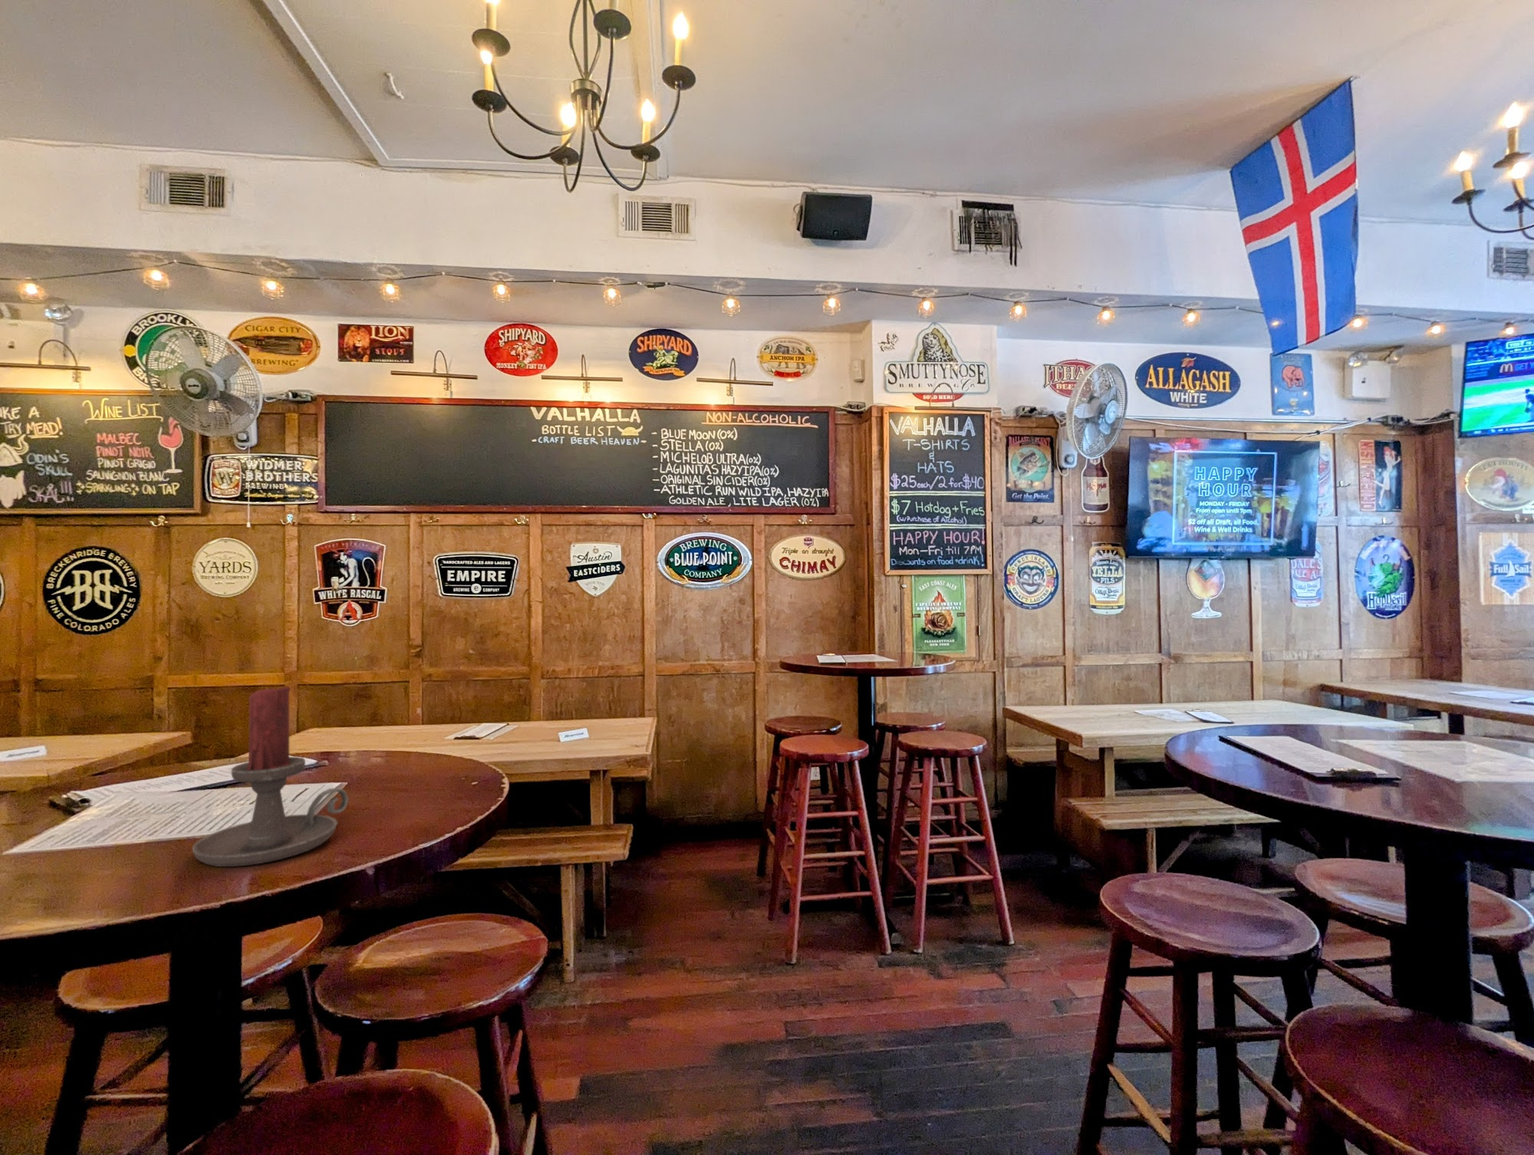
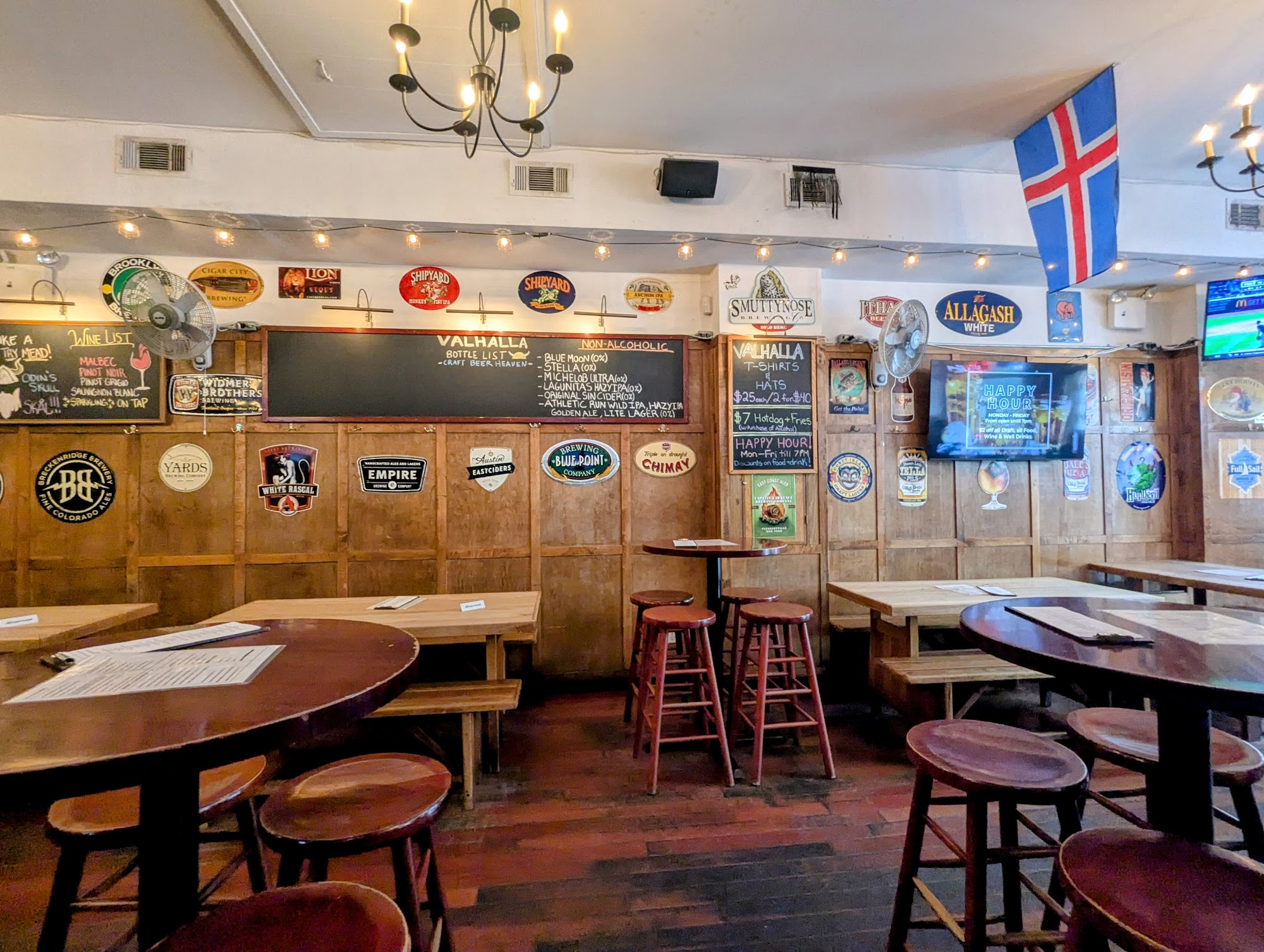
- candle holder [192,685,350,867]
